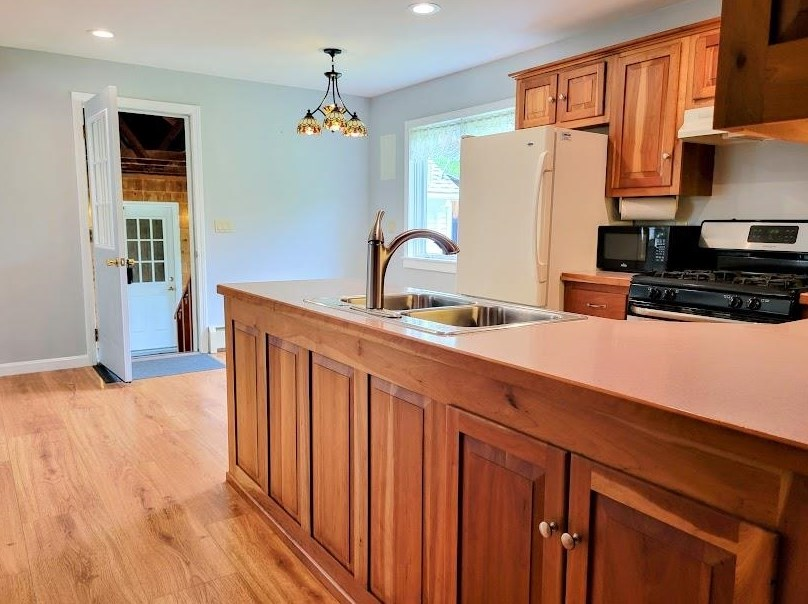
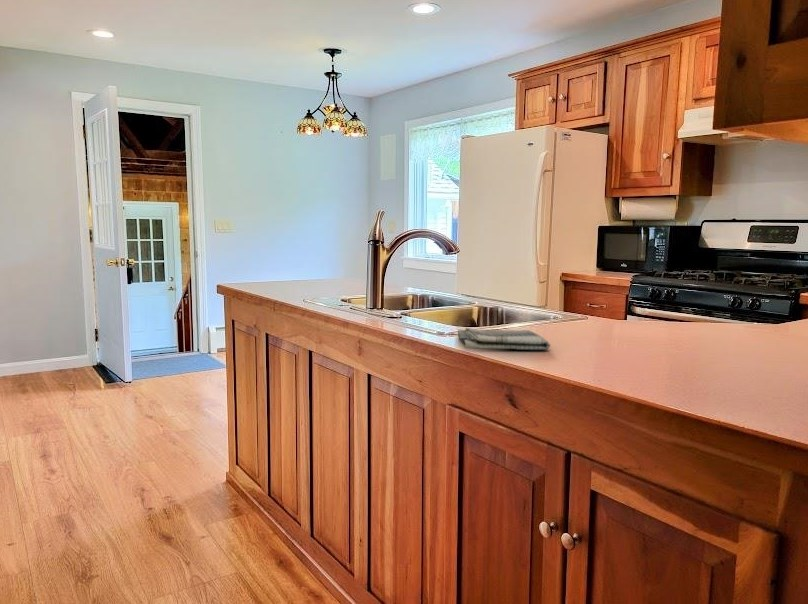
+ dish towel [457,327,551,351]
